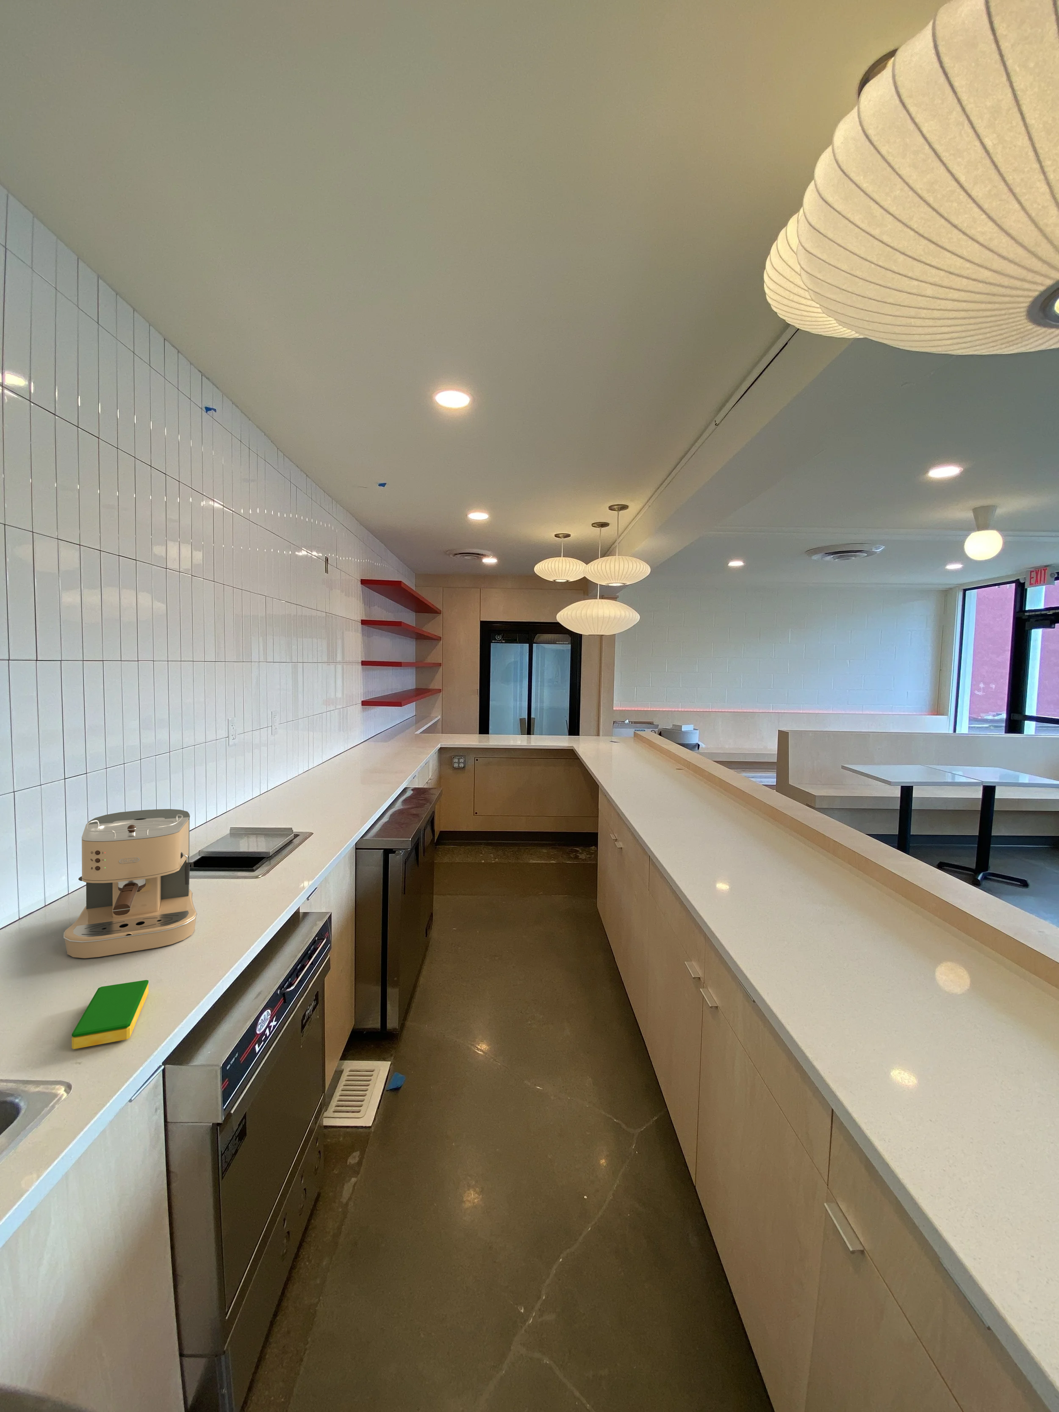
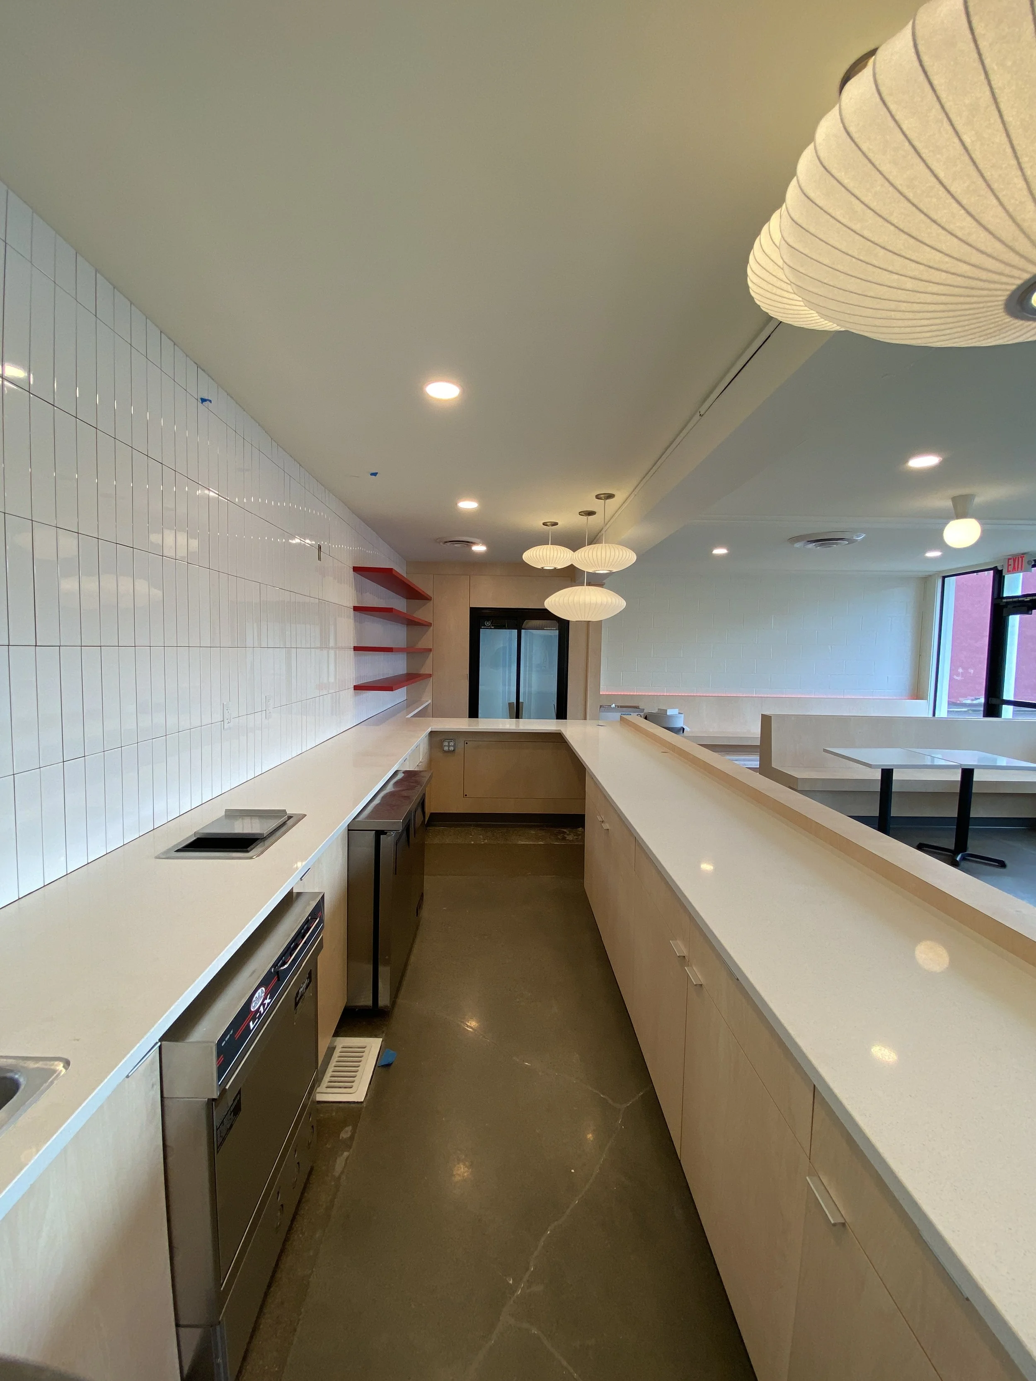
- dish sponge [71,979,149,1049]
- coffee maker [63,809,198,959]
